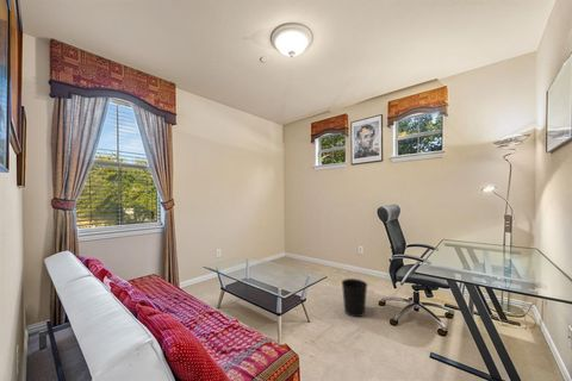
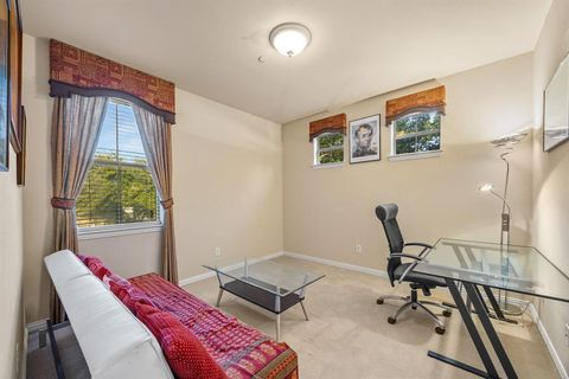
- wastebasket [341,277,368,318]
